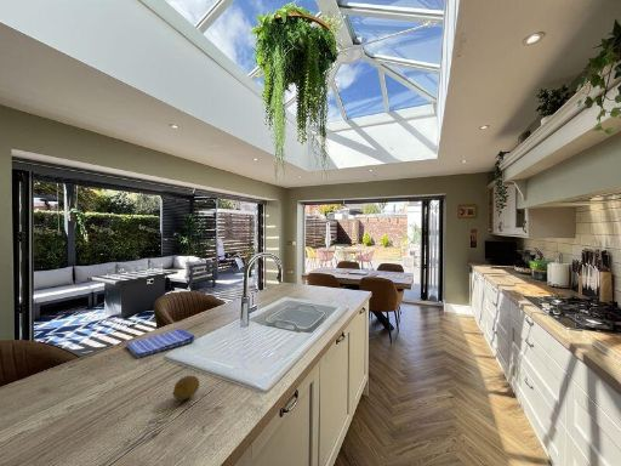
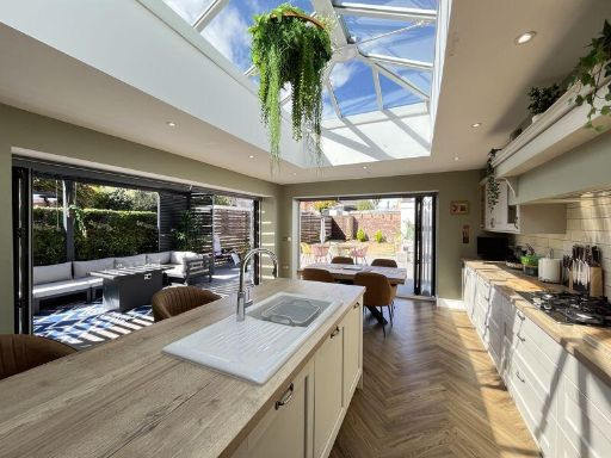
- fruit [172,375,200,400]
- dish towel [125,328,195,359]
